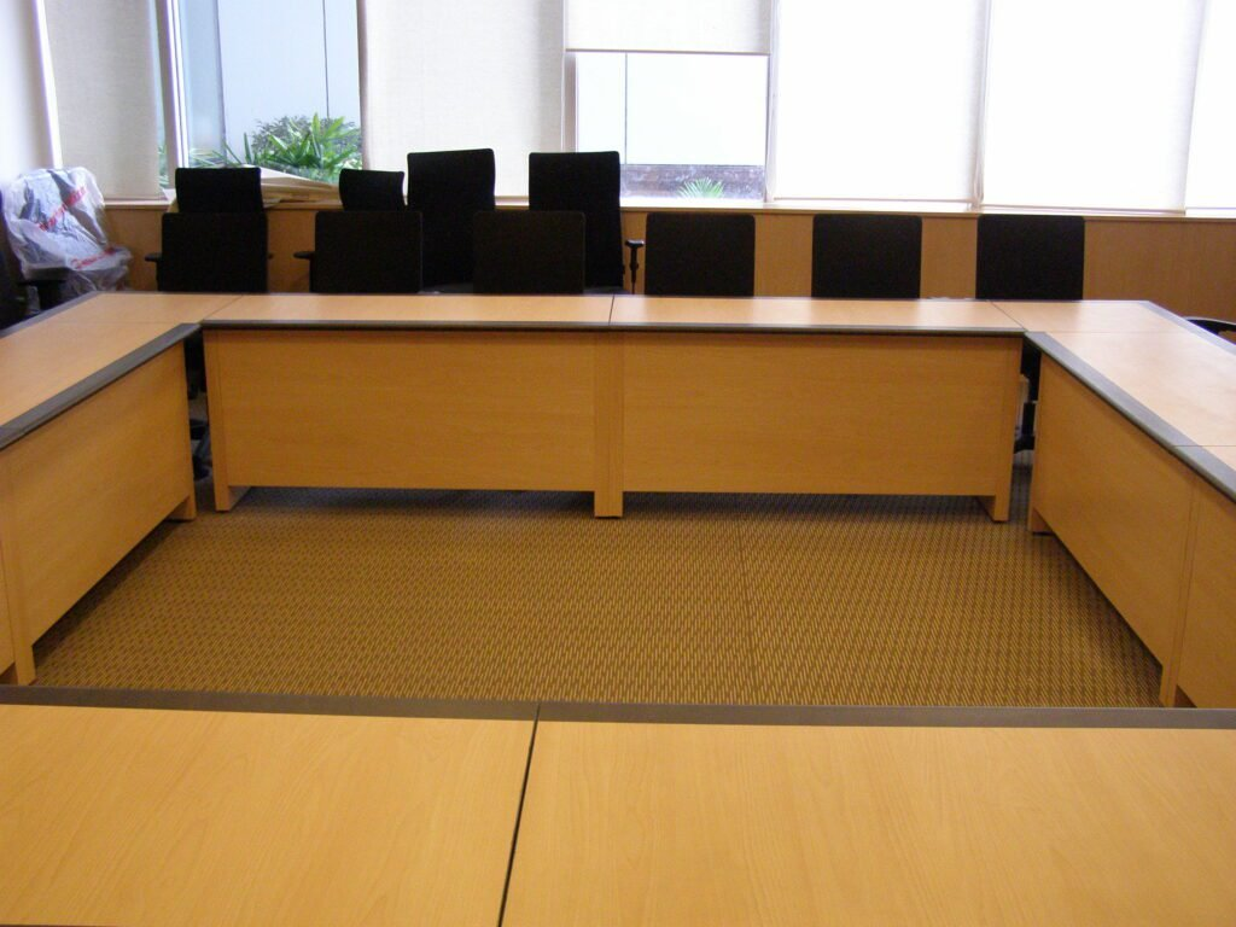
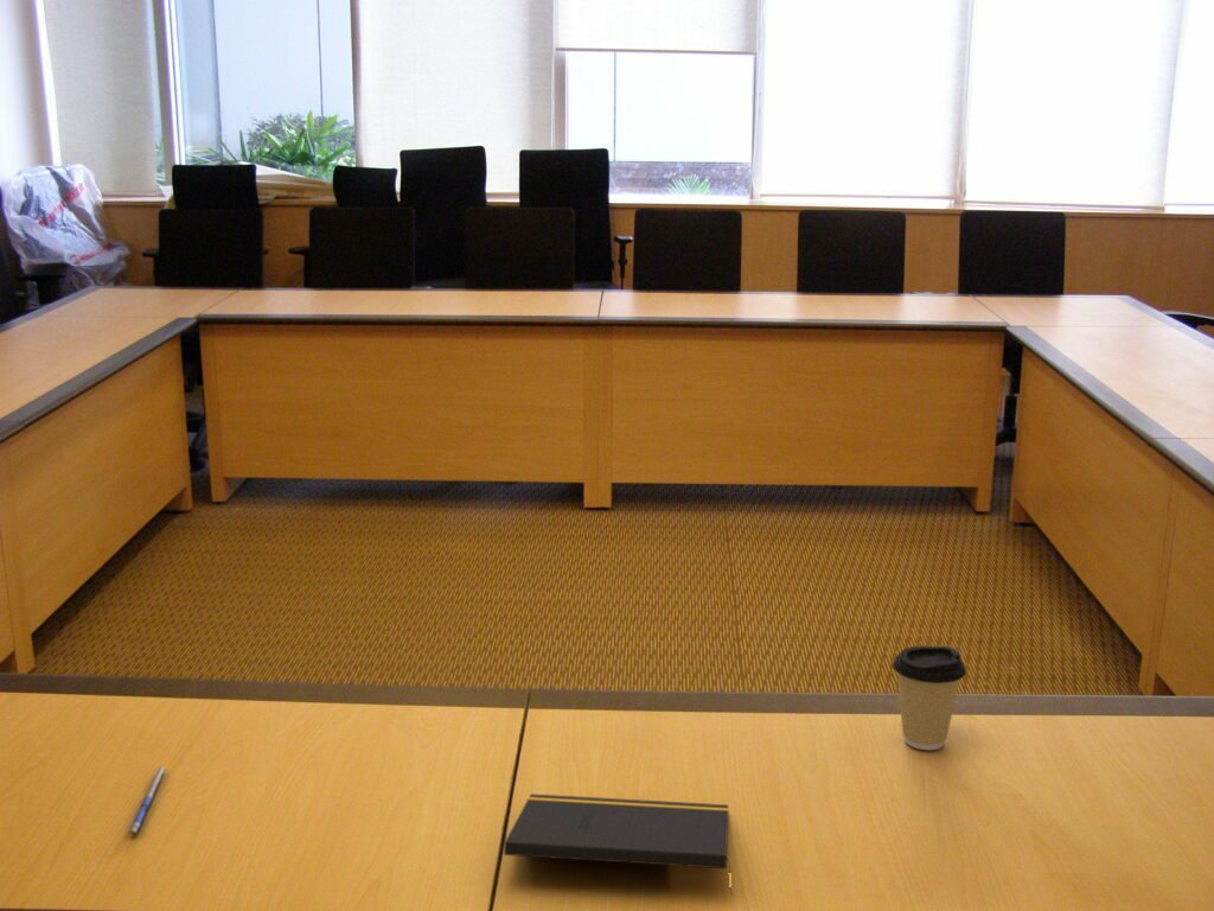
+ pen [123,766,170,835]
+ coffee cup [892,645,967,751]
+ notepad [503,792,734,897]
